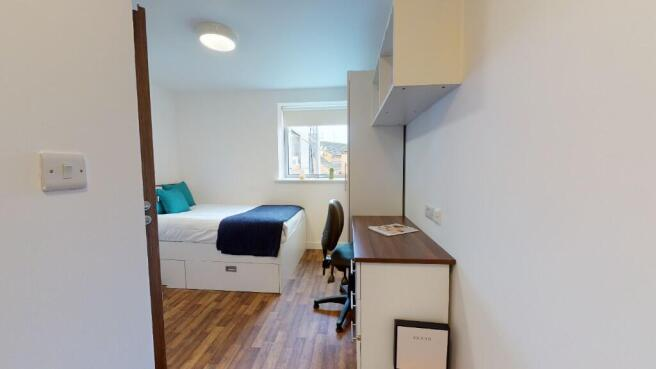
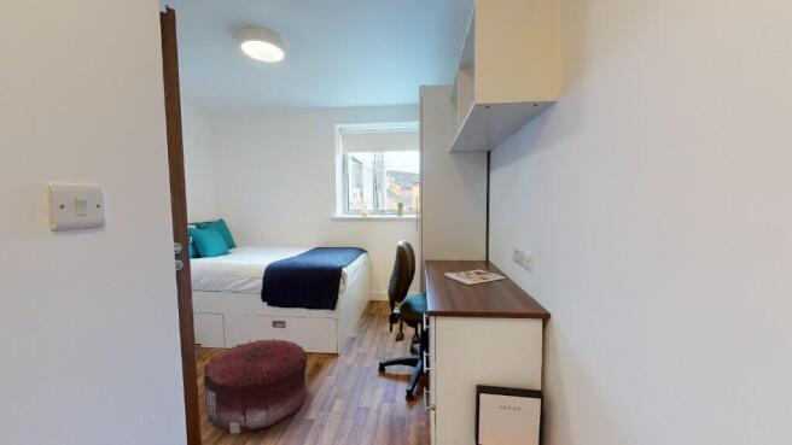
+ pouf [202,338,308,435]
